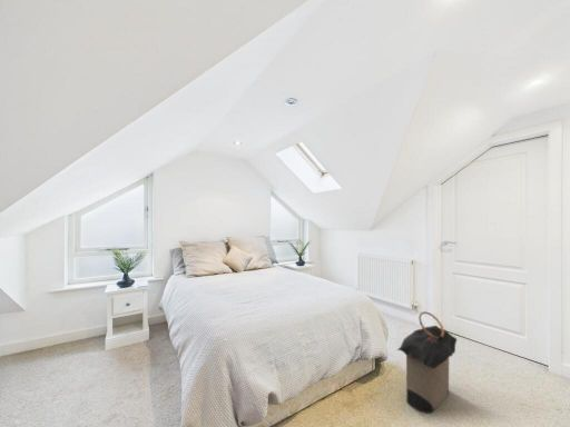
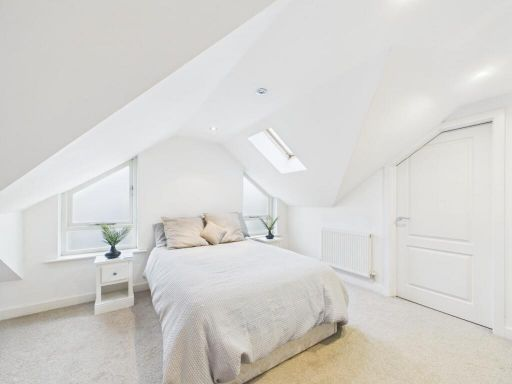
- laundry hamper [396,310,458,415]
